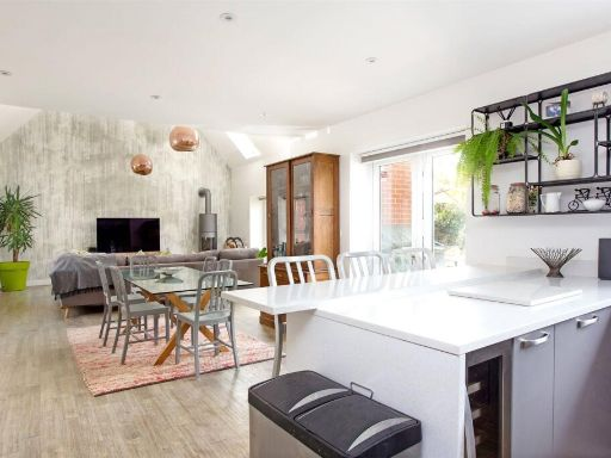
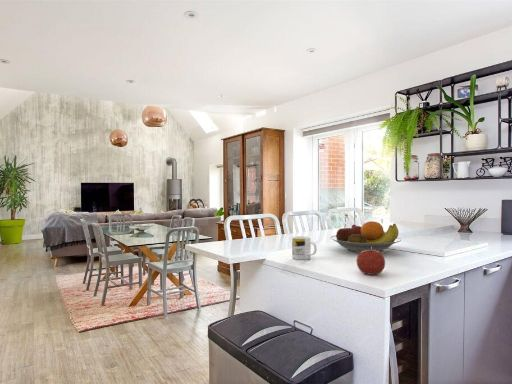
+ mug [291,235,318,261]
+ fruit [356,247,386,276]
+ fruit bowl [329,220,402,253]
